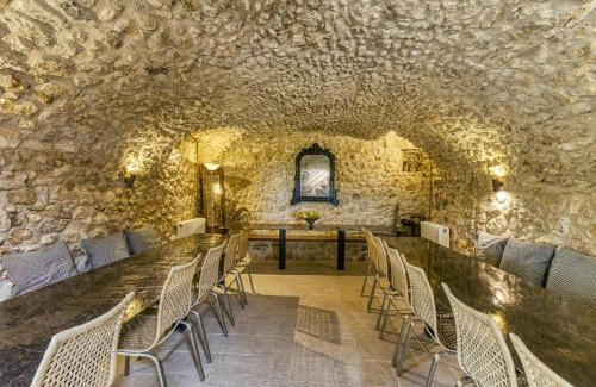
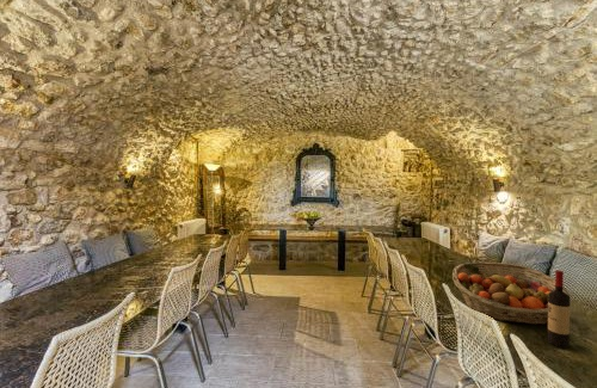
+ fruit basket [451,261,572,326]
+ wine bottle [547,270,571,349]
